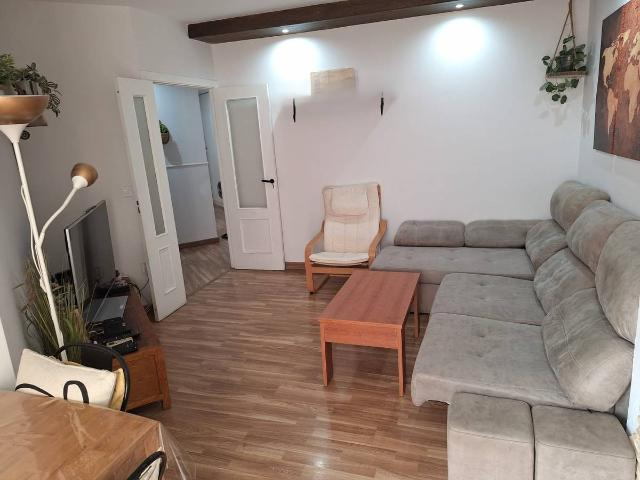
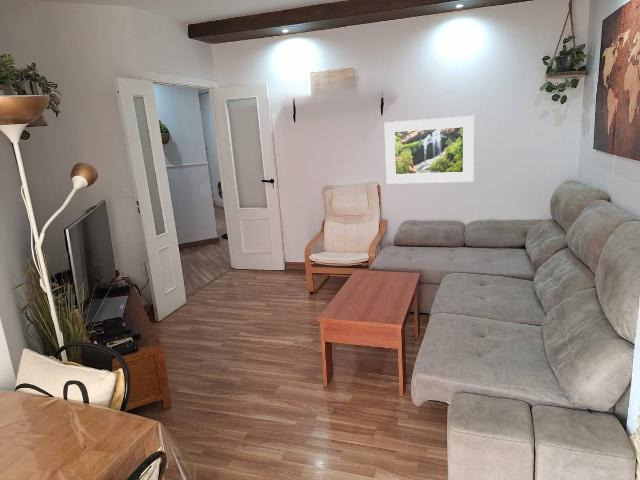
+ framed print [383,115,475,185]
